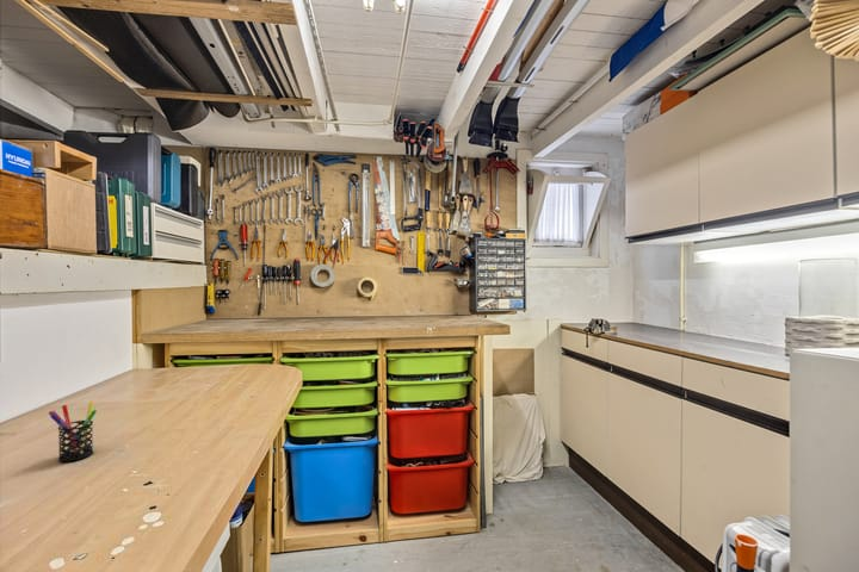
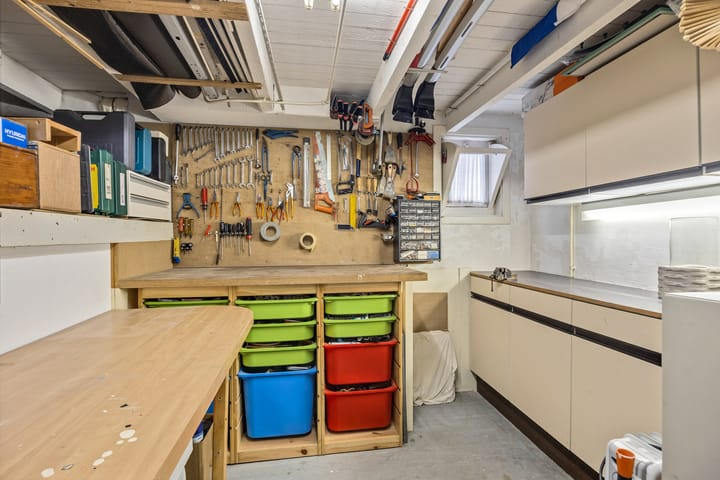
- pen holder [48,400,98,462]
